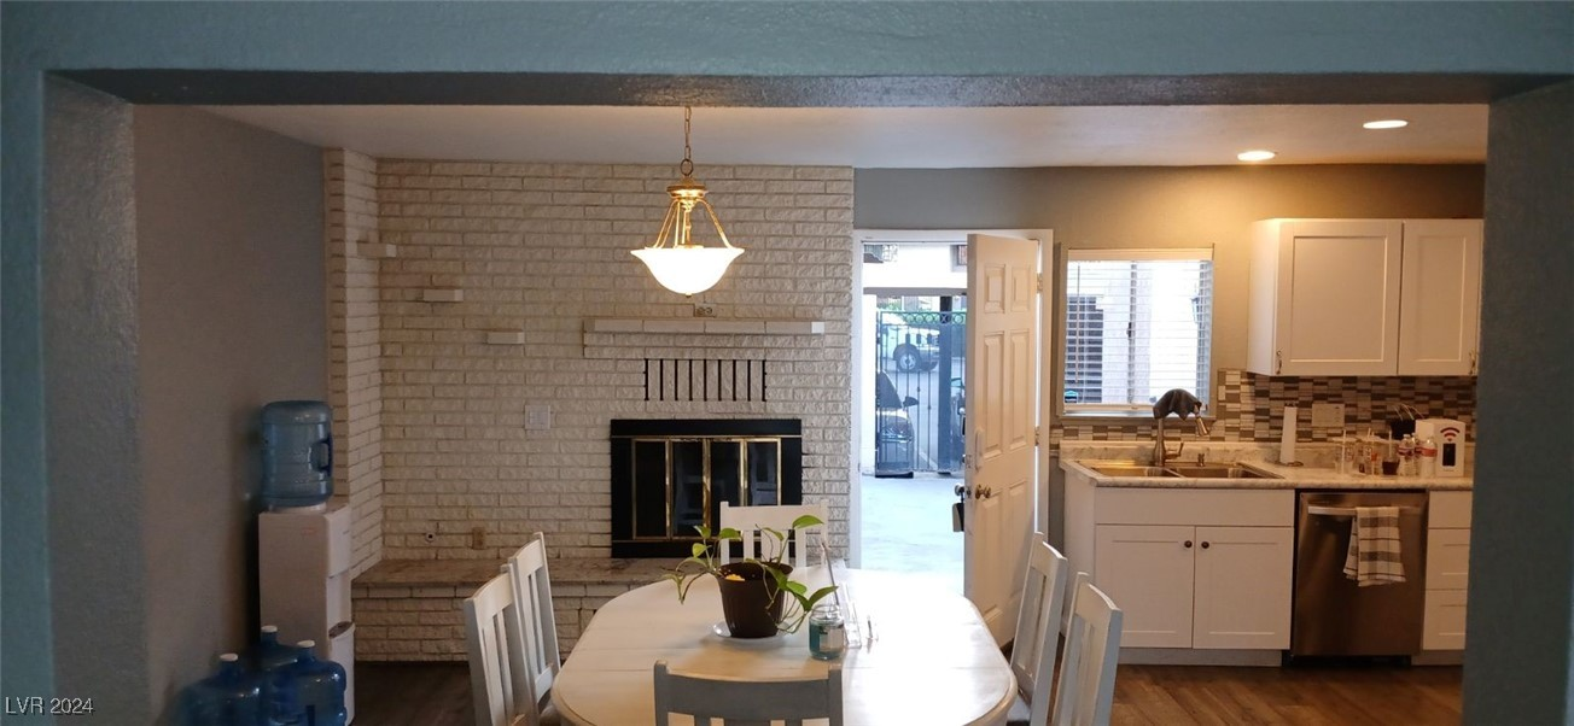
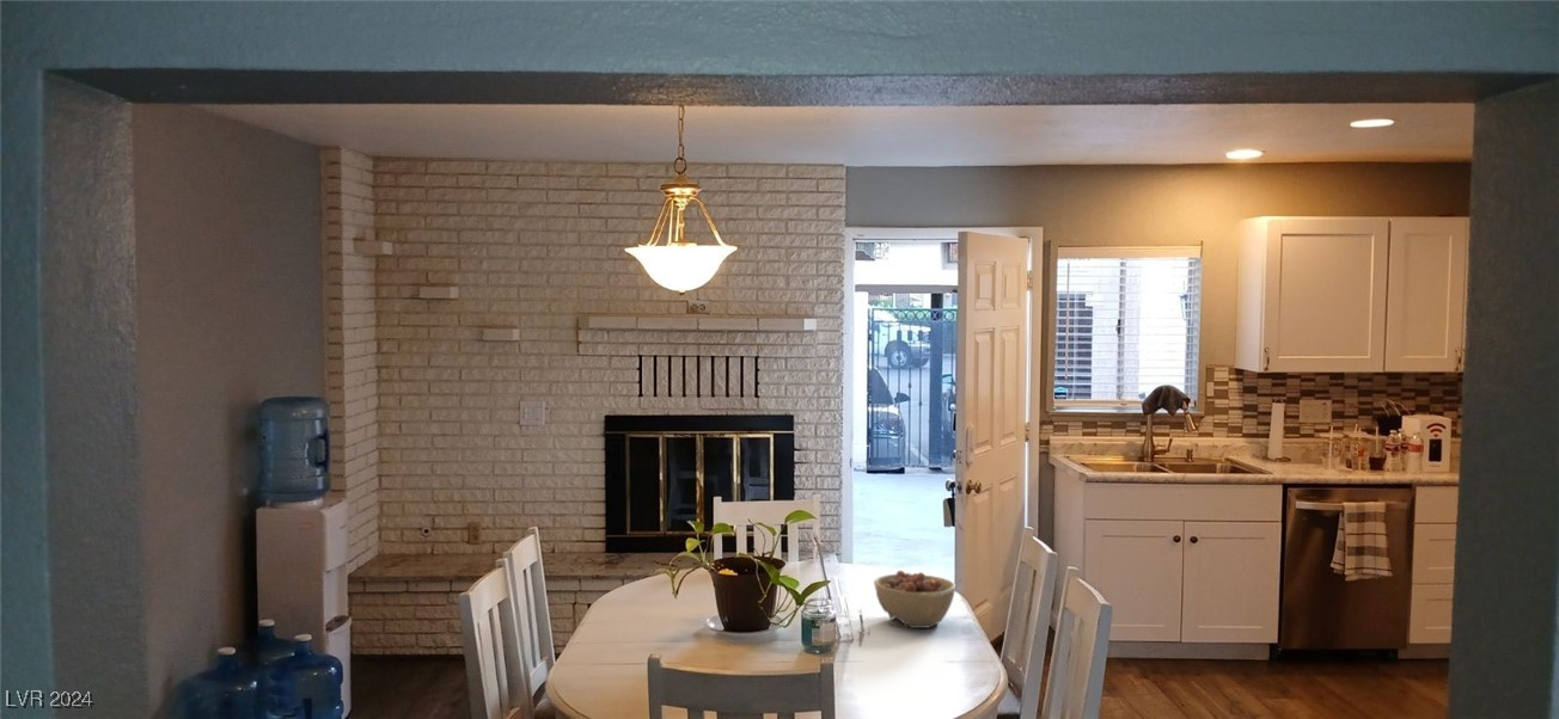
+ bowl [873,570,956,629]
